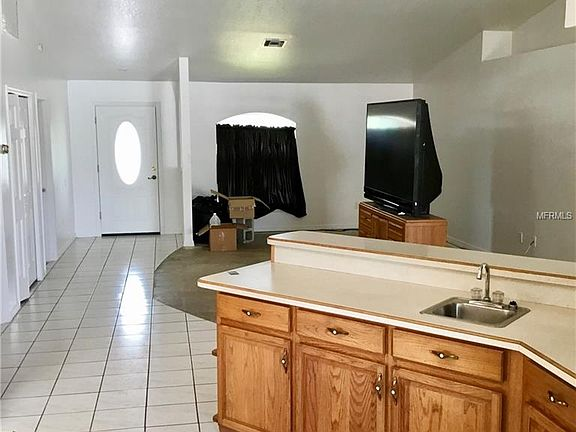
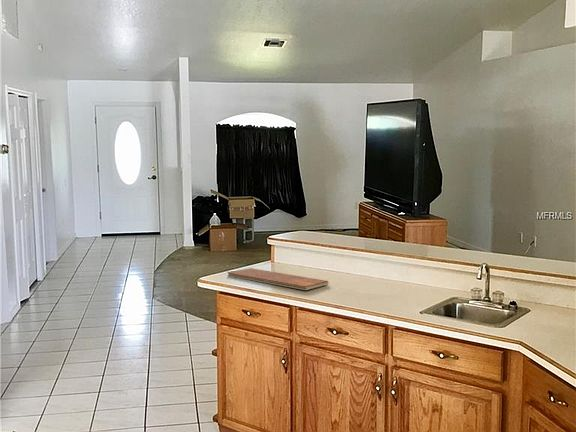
+ chopping board [227,267,330,291]
